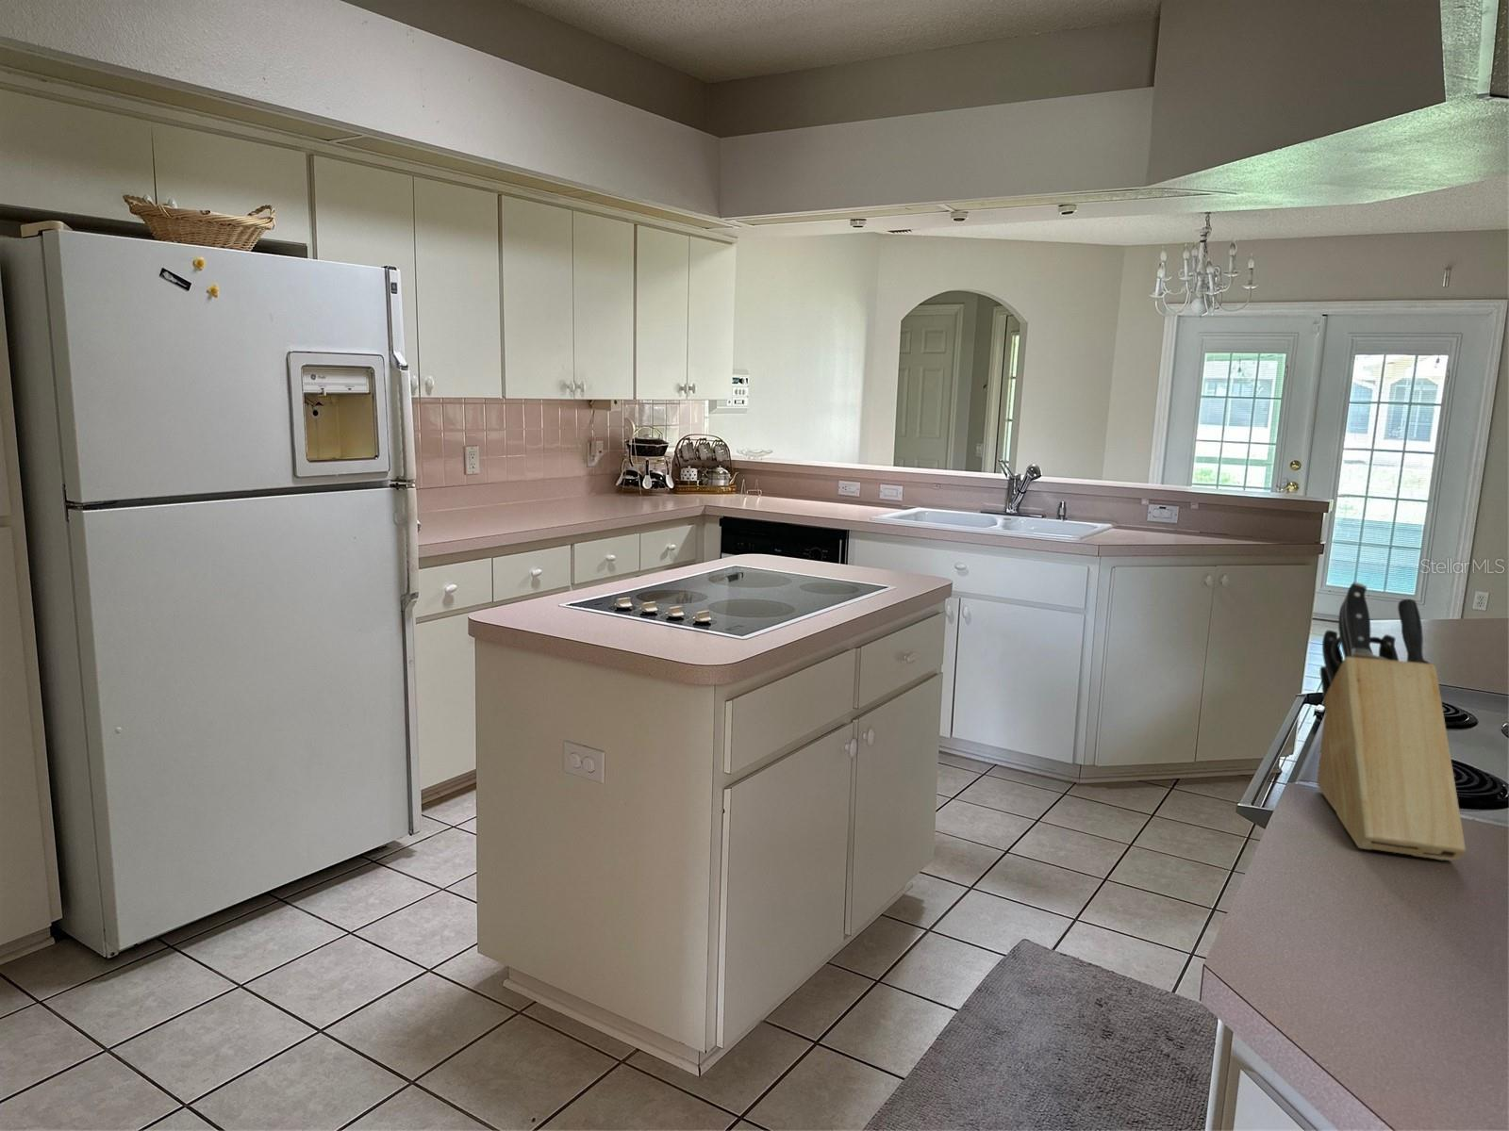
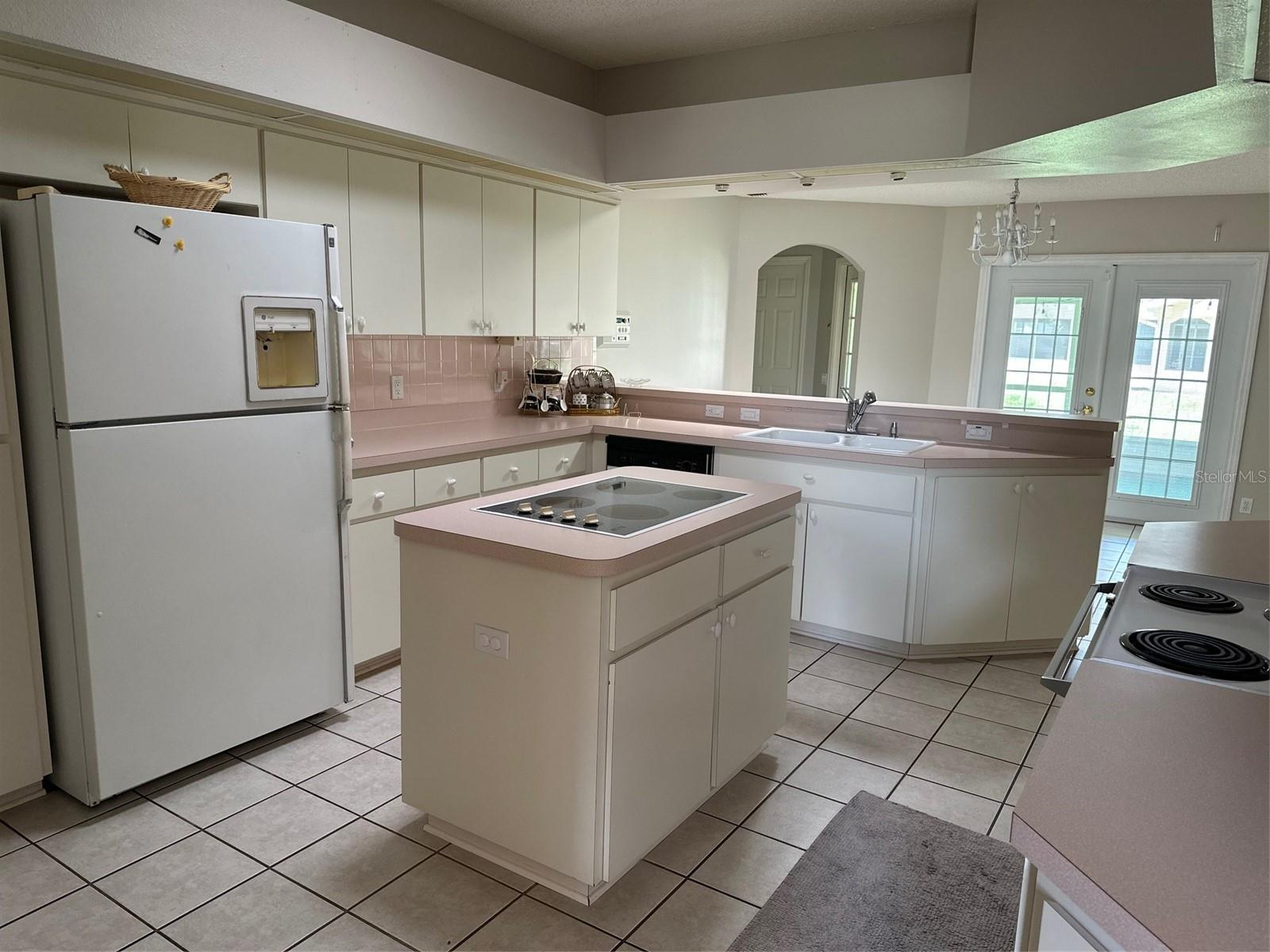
- knife block [1317,581,1466,861]
